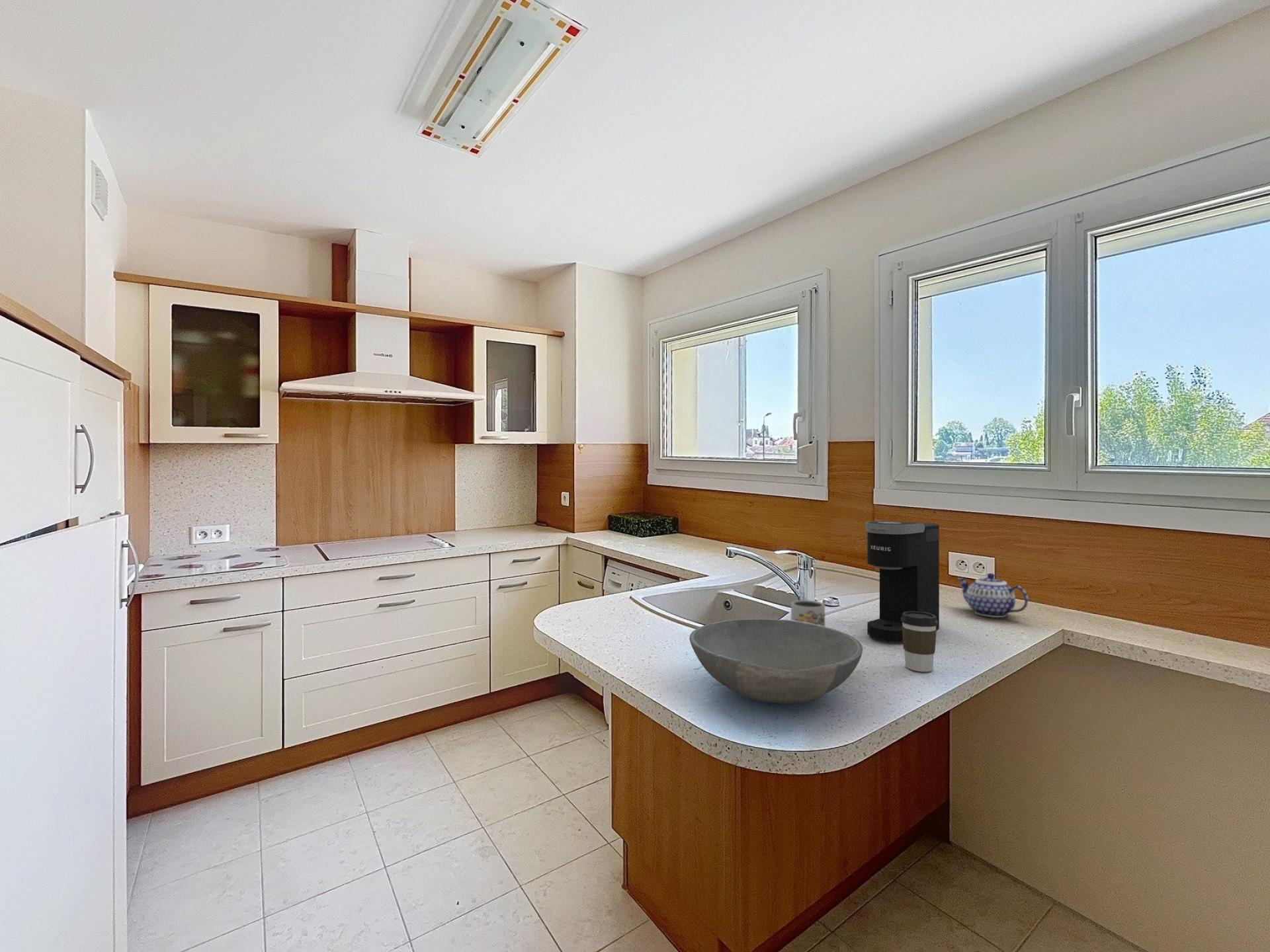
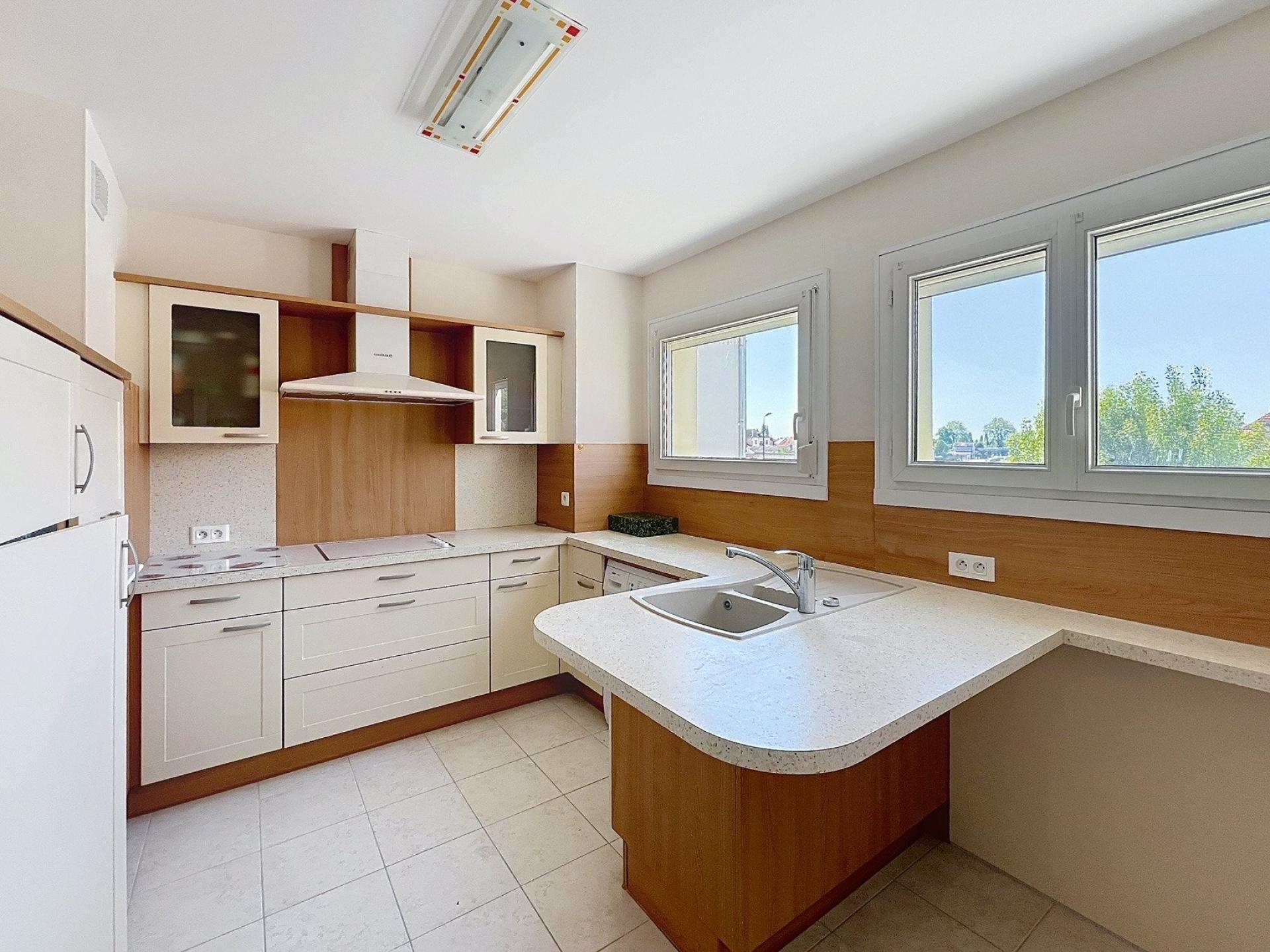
- mug [790,600,825,627]
- teapot [957,573,1029,618]
- bowl [689,618,863,704]
- coffee maker [865,520,940,642]
- coffee cup [901,612,938,672]
